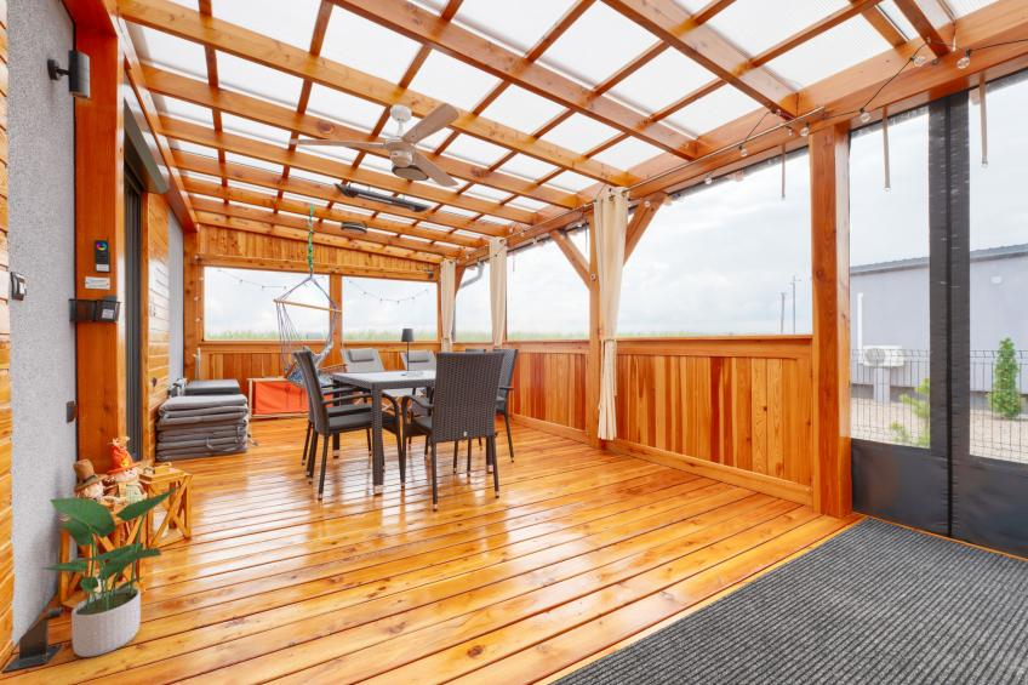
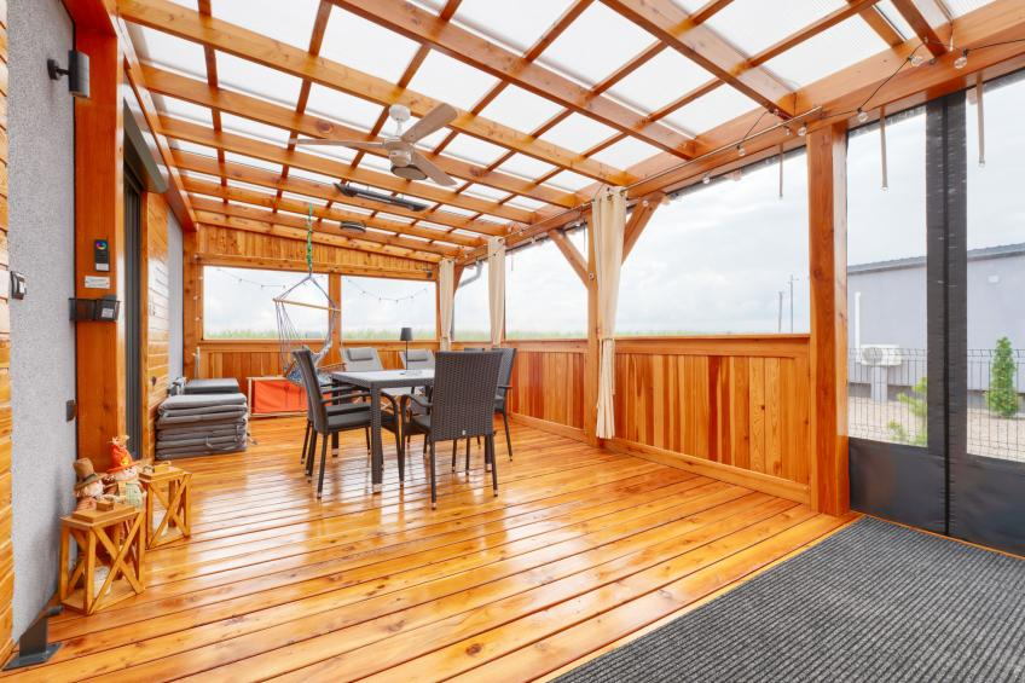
- potted plant [40,485,181,658]
